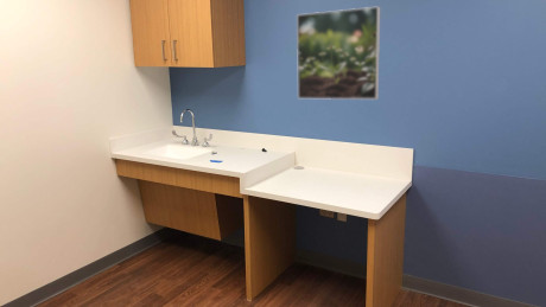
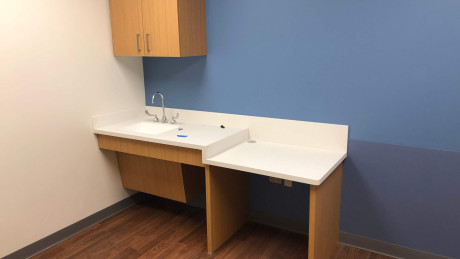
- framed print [296,6,381,101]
